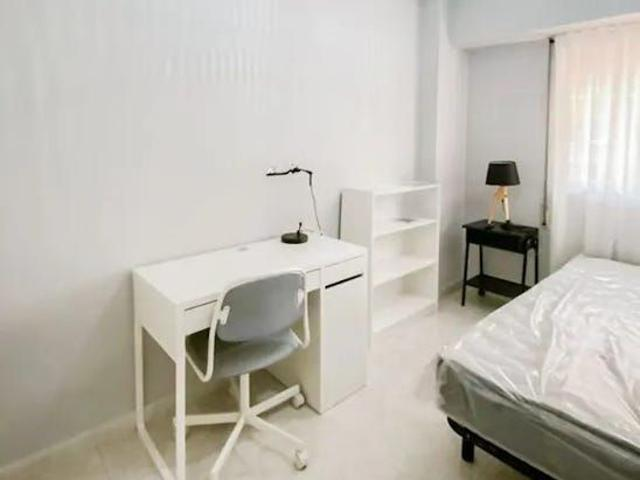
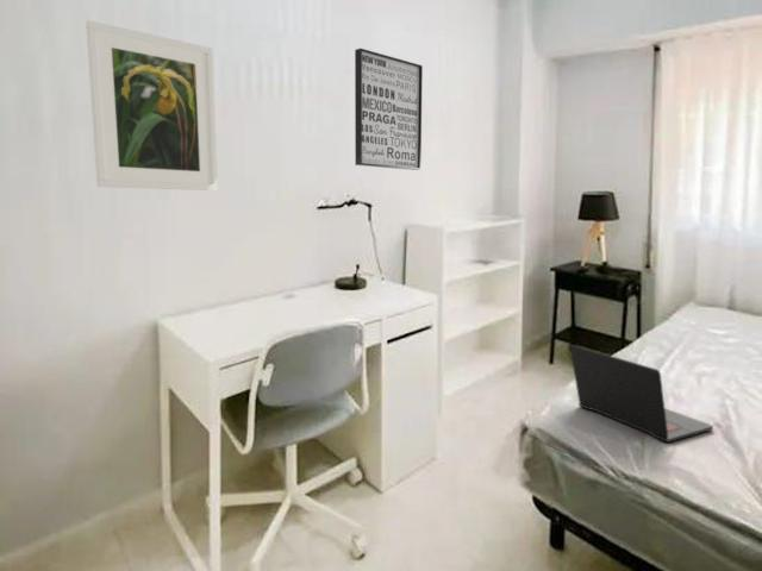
+ wall art [354,48,424,171]
+ laptop [569,344,714,444]
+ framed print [85,19,219,192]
